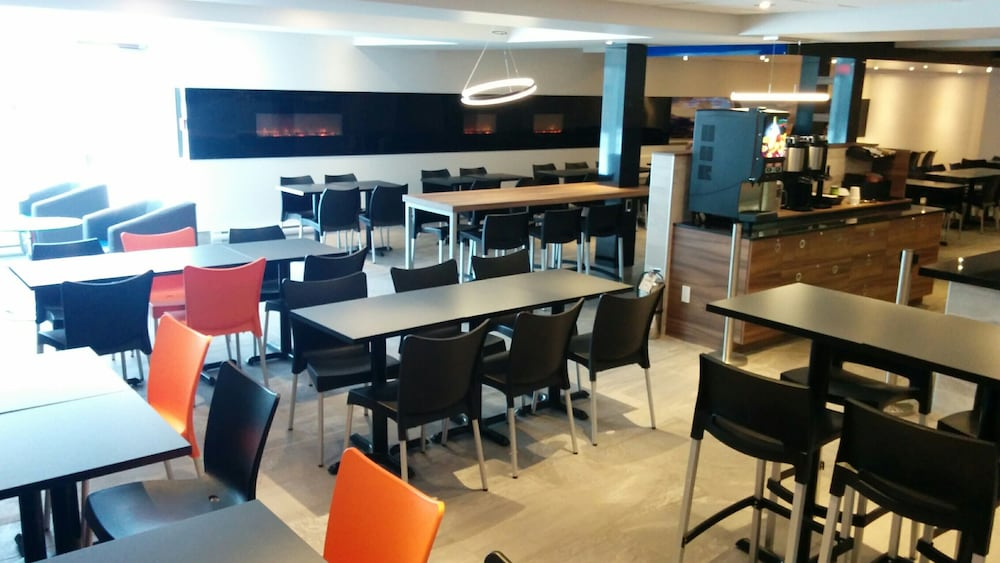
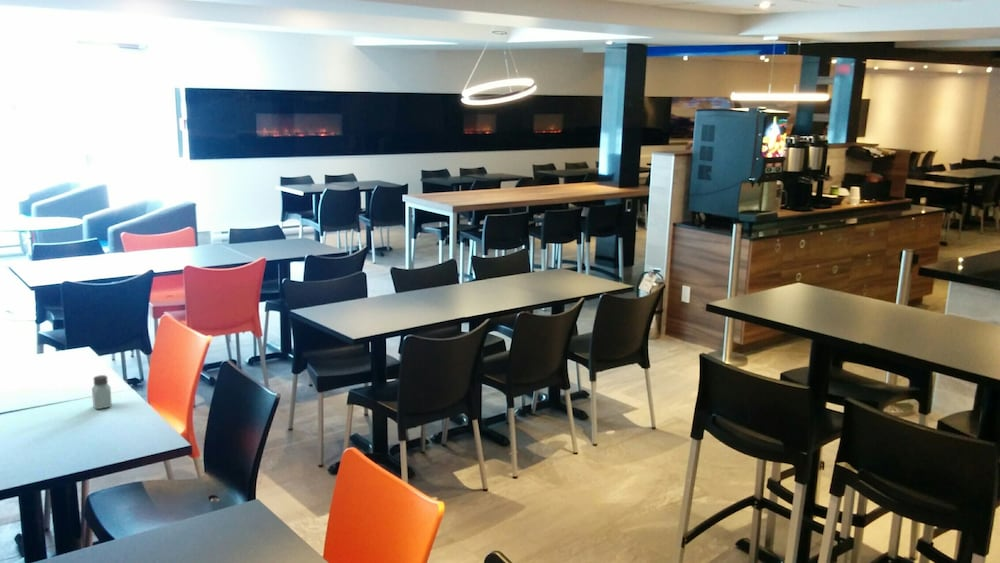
+ saltshaker [91,374,113,410]
